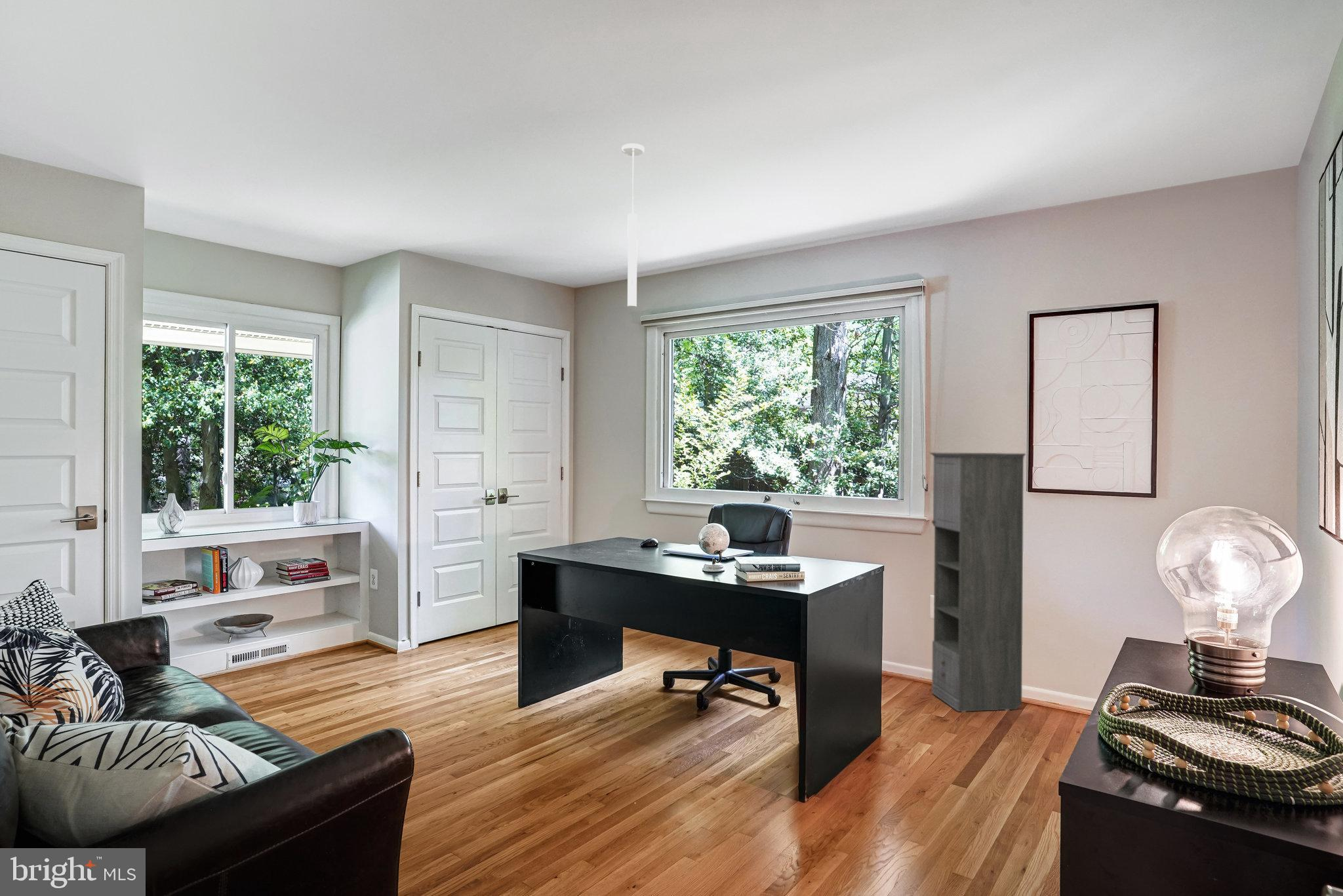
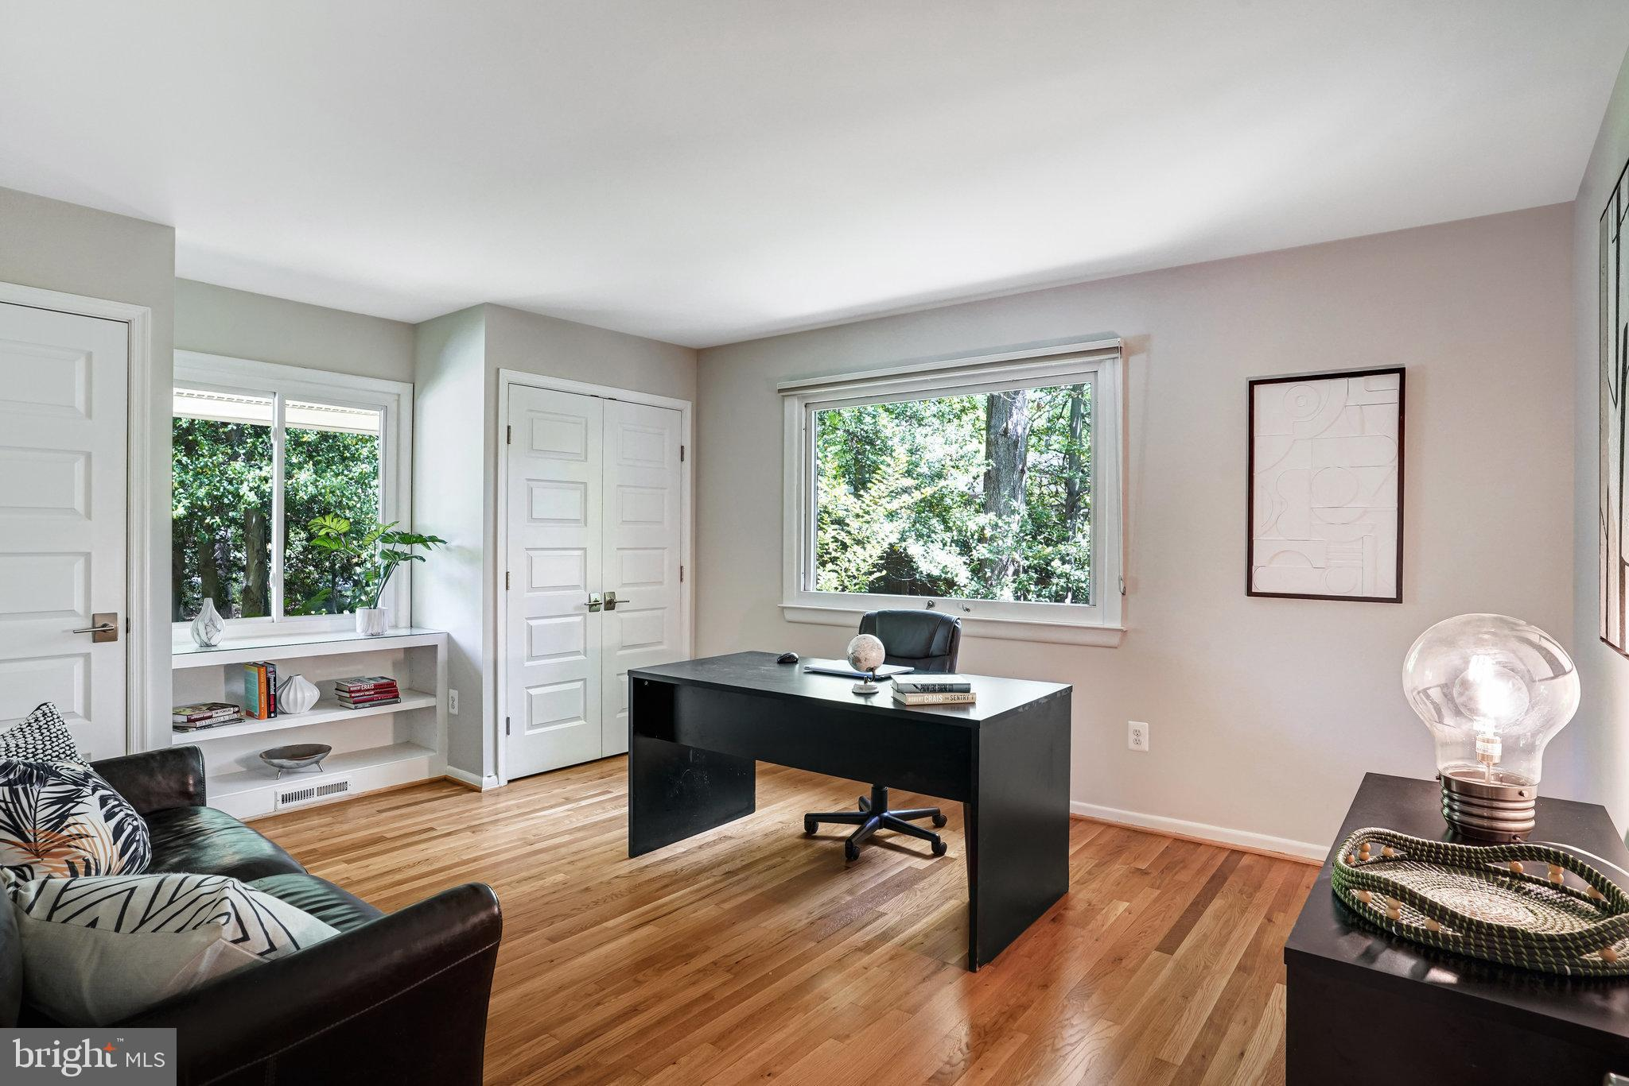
- ceiling light [621,143,645,308]
- storage cabinet [929,452,1026,712]
